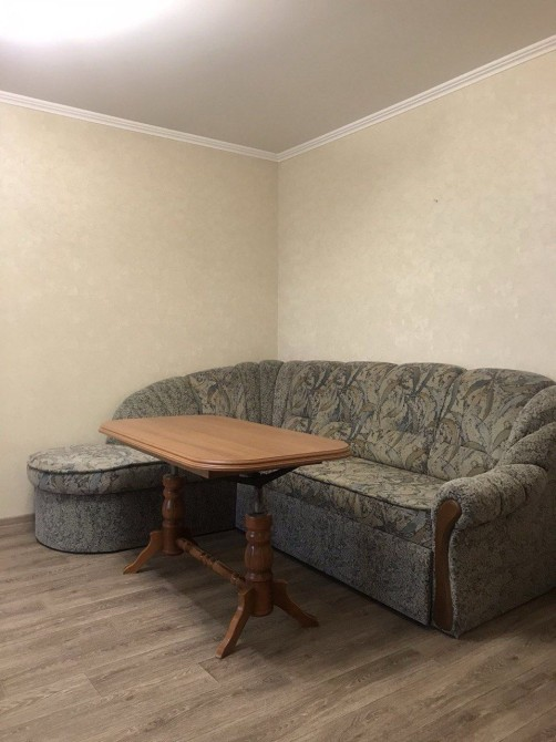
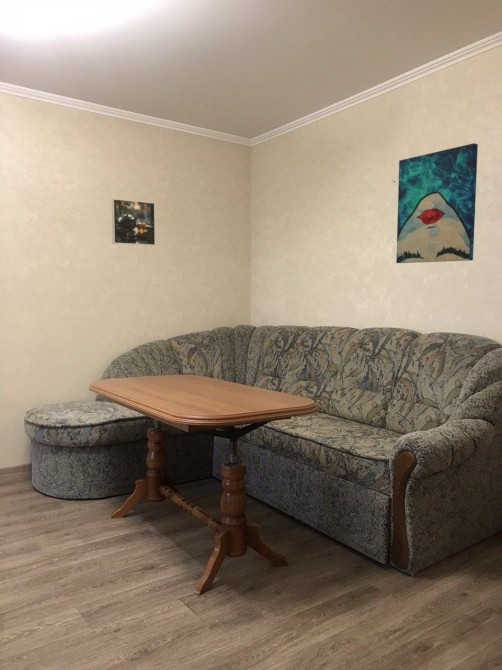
+ wall art [395,142,479,264]
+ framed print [111,198,156,246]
